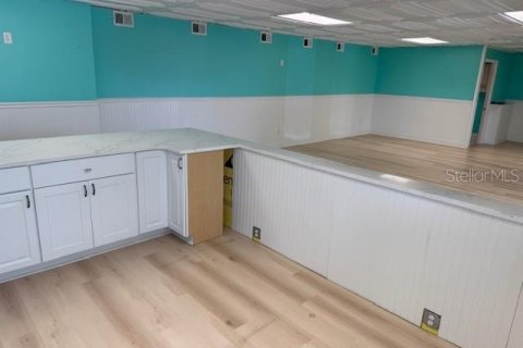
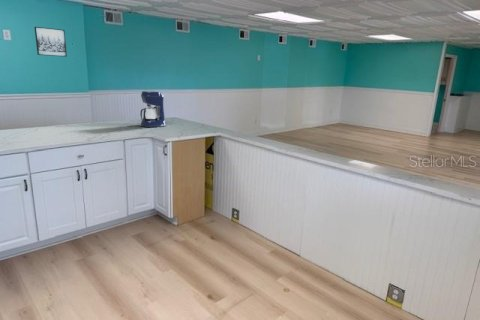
+ wall art [34,26,68,58]
+ coffee maker [139,90,167,128]
